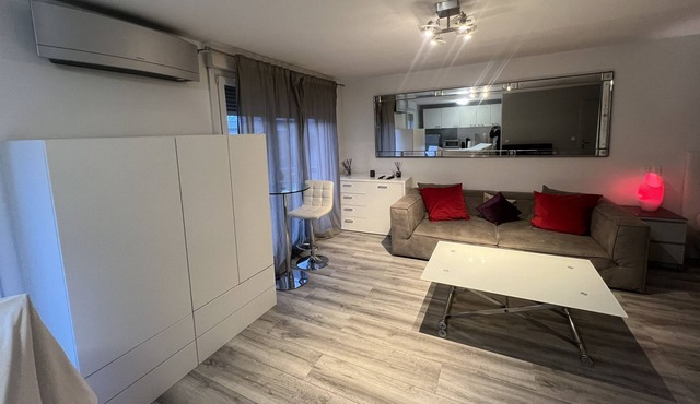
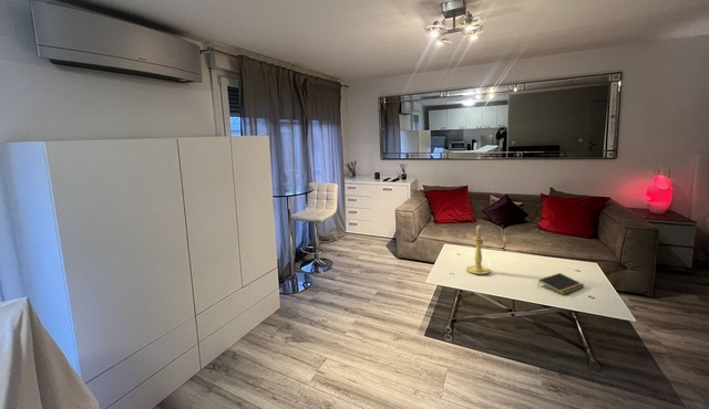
+ notepad [537,272,585,295]
+ candle holder [465,224,492,275]
